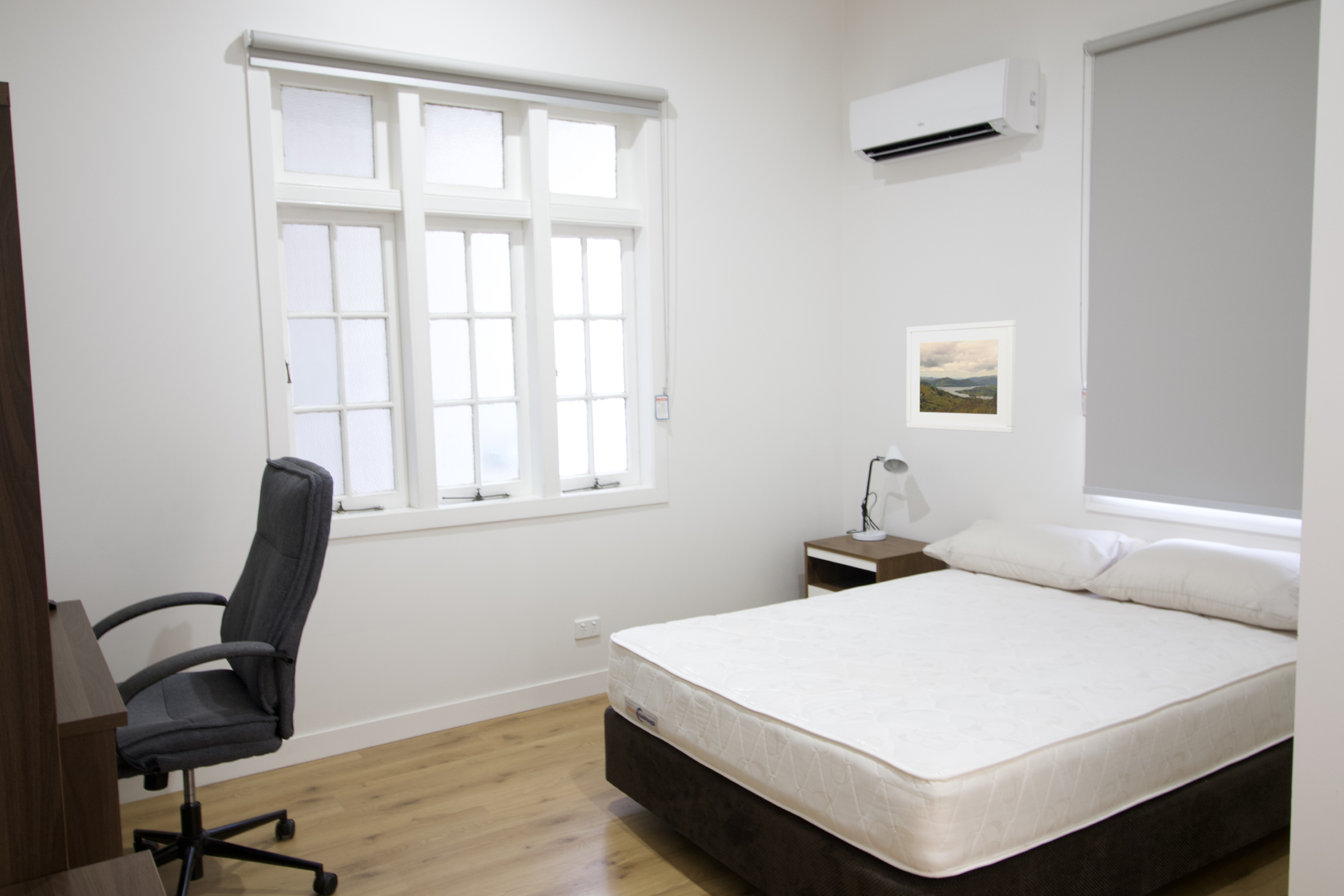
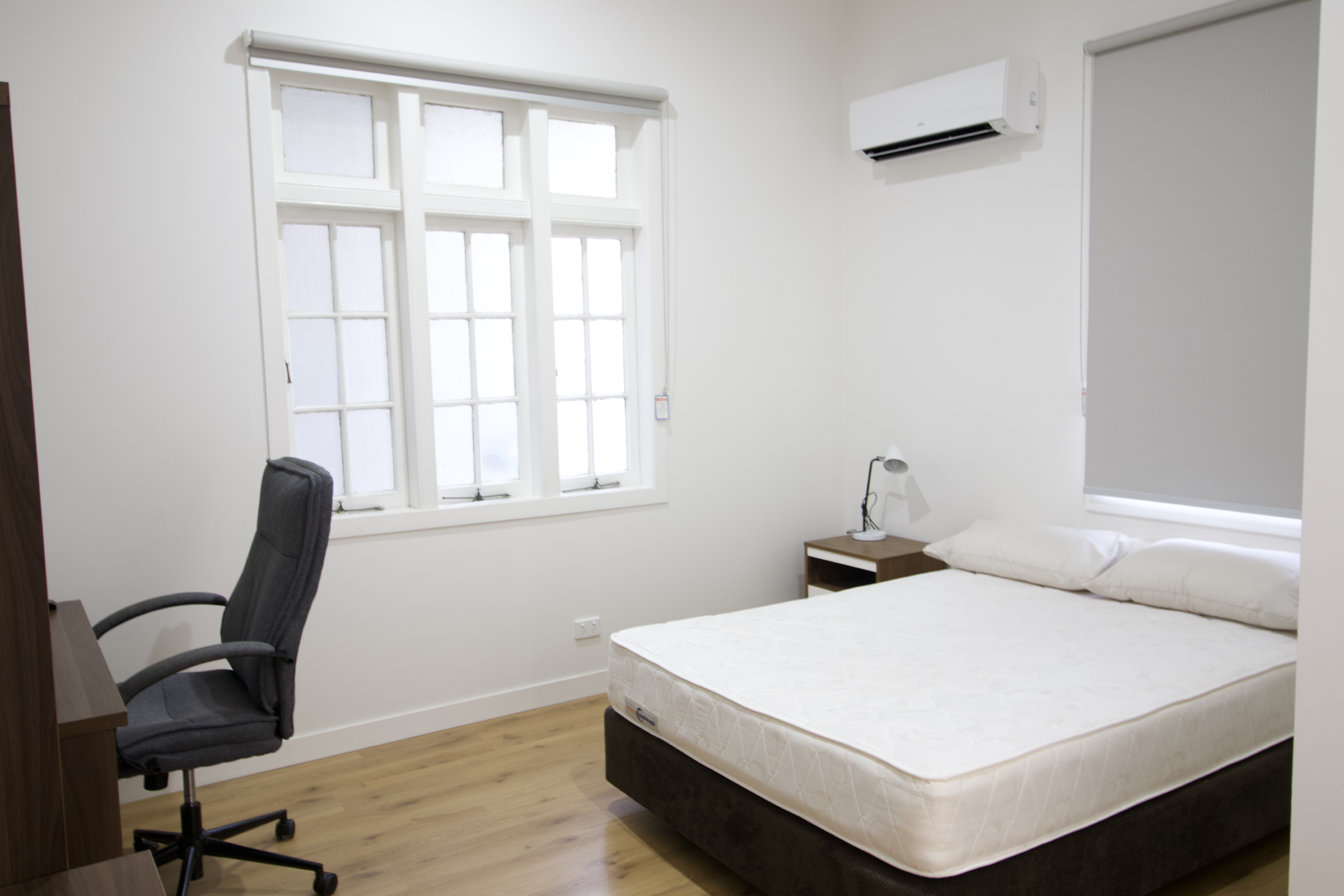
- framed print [906,320,1016,433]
